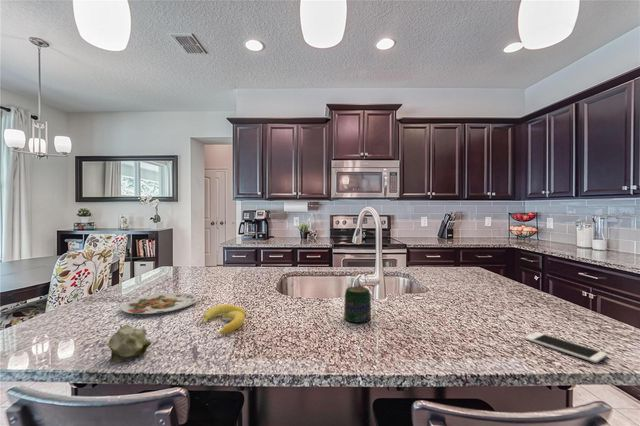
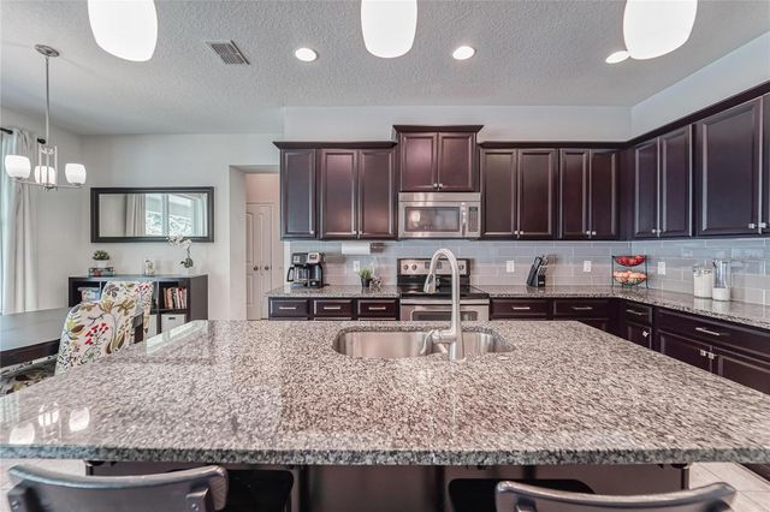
- jar [343,285,372,324]
- plate [120,292,199,315]
- fruit [108,323,153,365]
- cell phone [524,331,608,364]
- banana [202,303,247,335]
